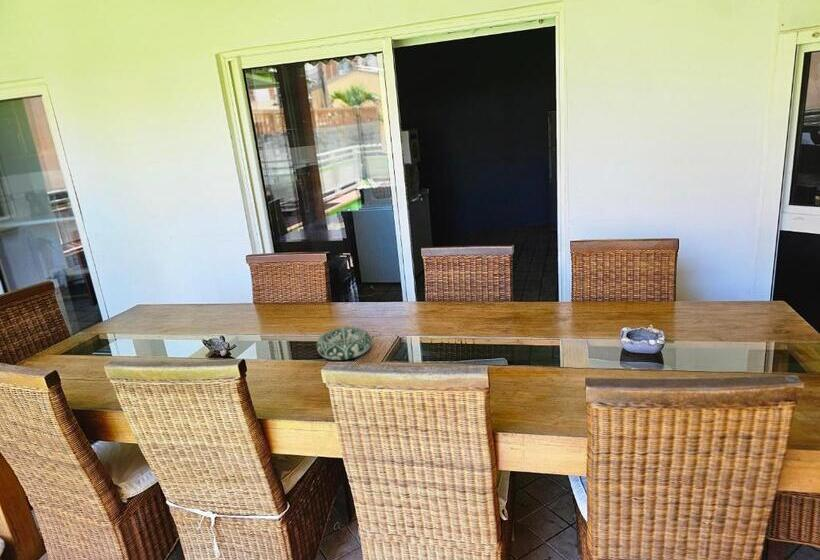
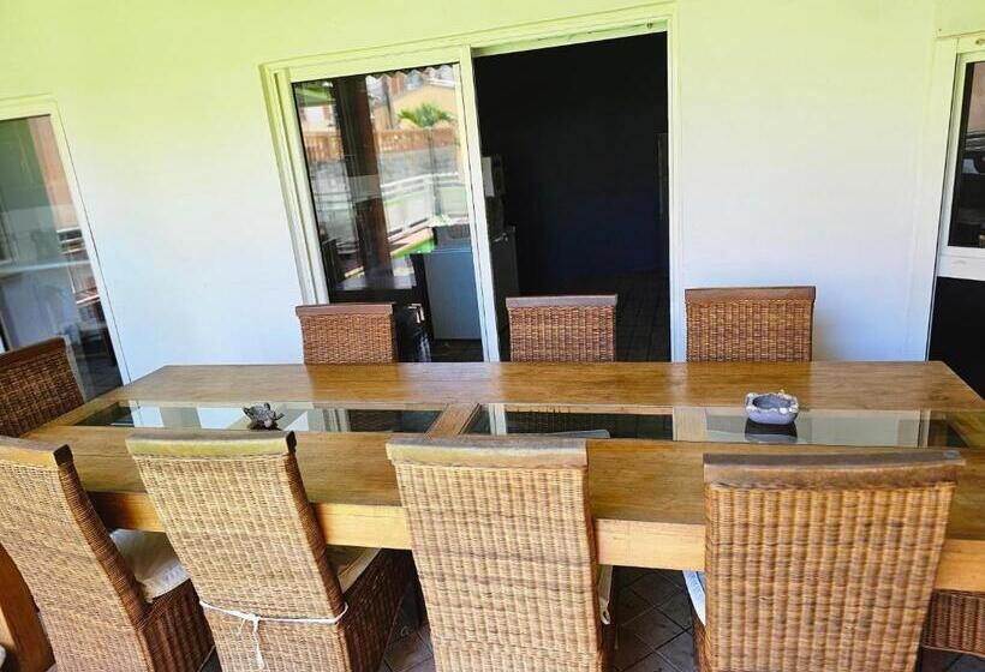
- decorative bowl [316,326,372,361]
